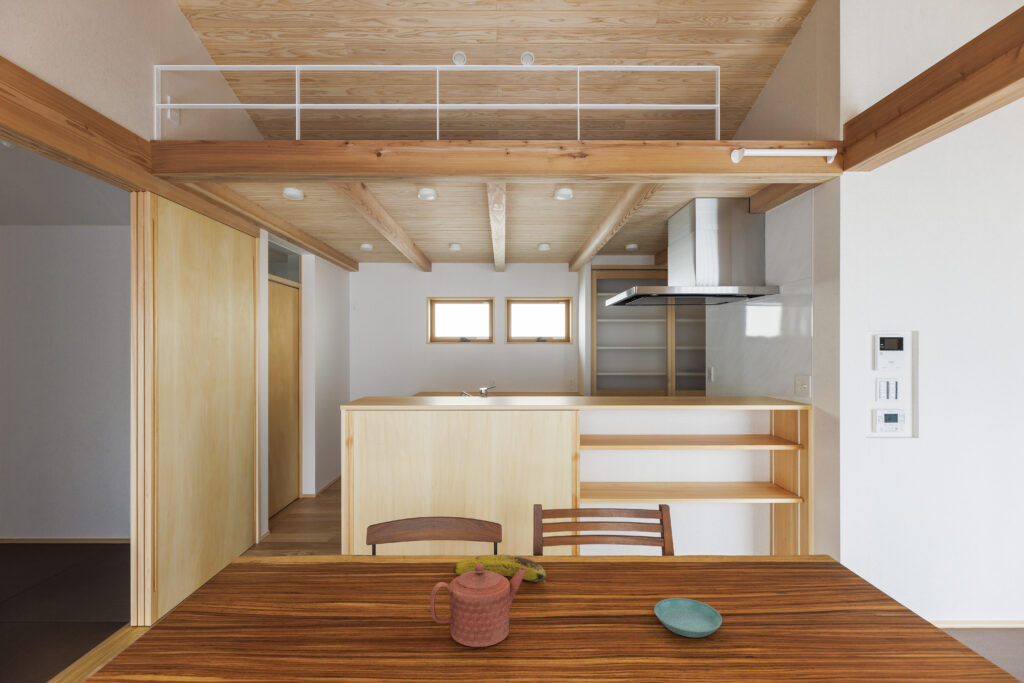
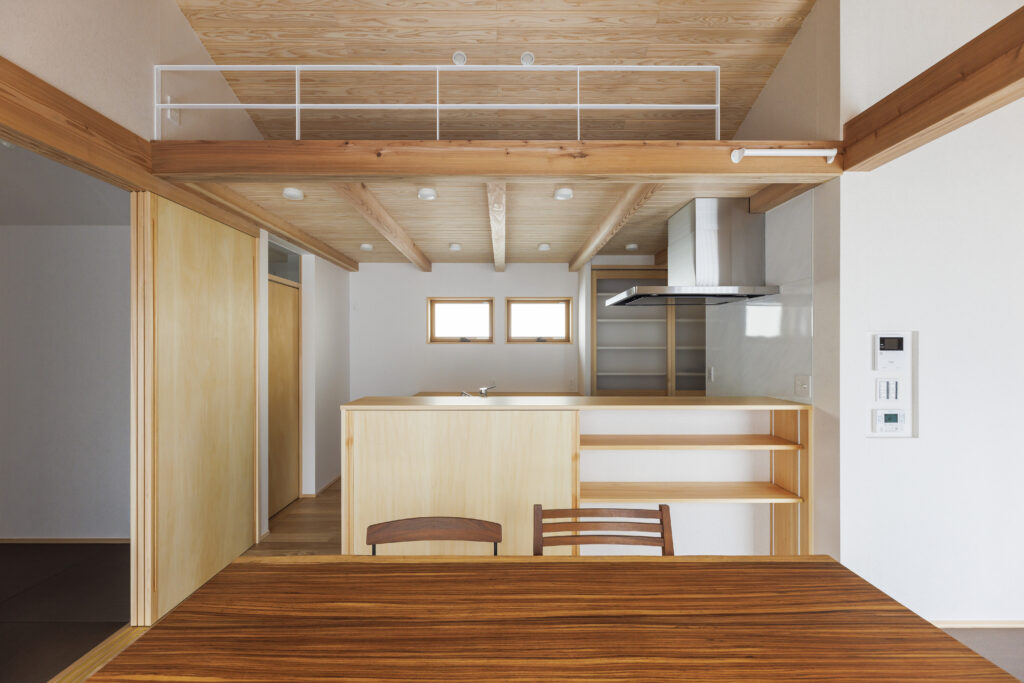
- teapot [429,563,527,648]
- fruit [452,554,547,584]
- saucer [653,597,723,638]
